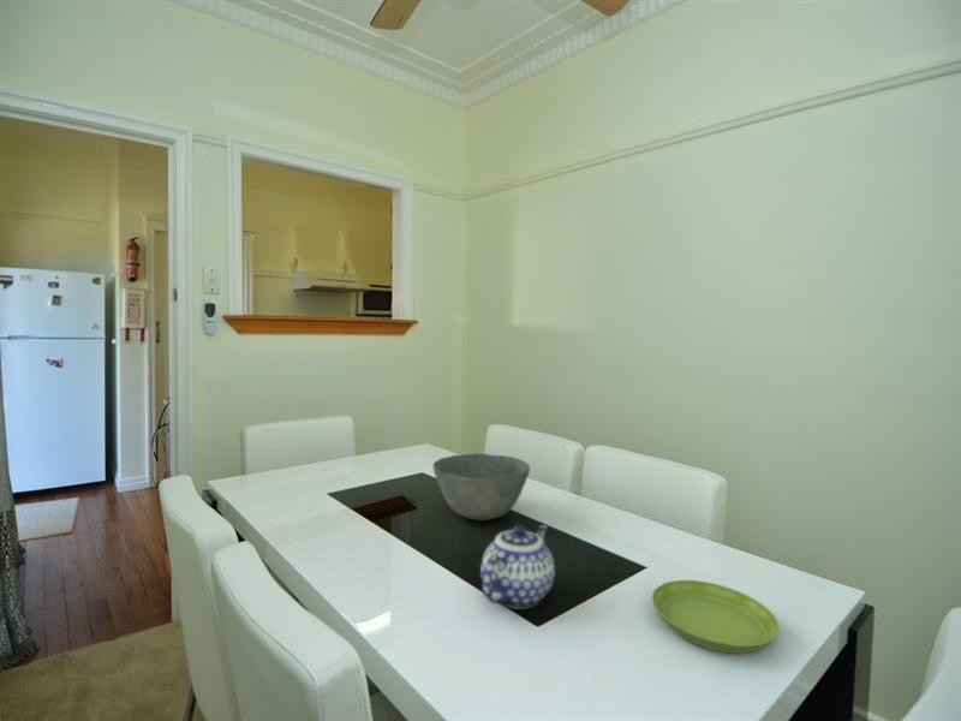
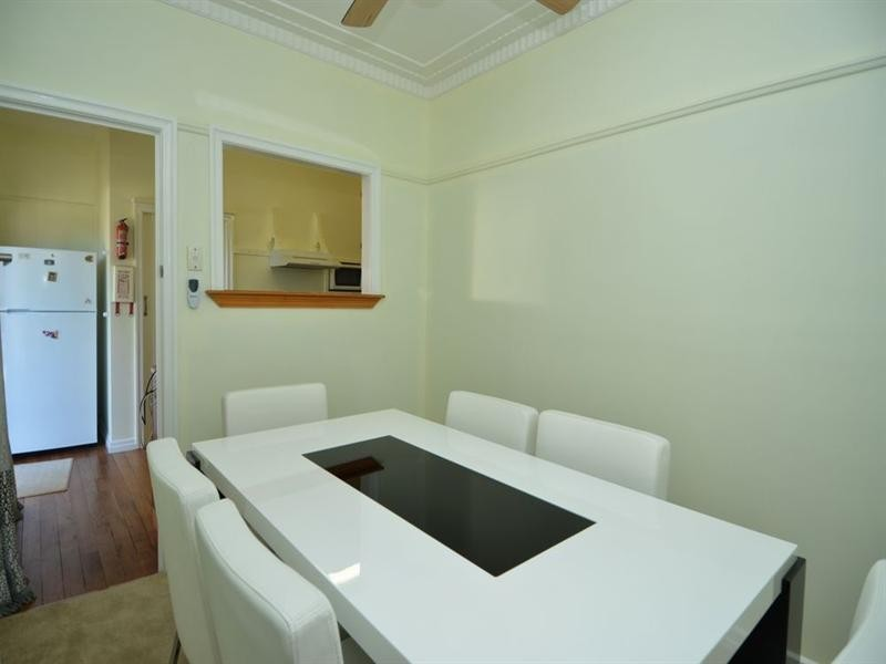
- bowl [432,453,531,522]
- saucer [651,579,781,655]
- teapot [479,524,556,610]
